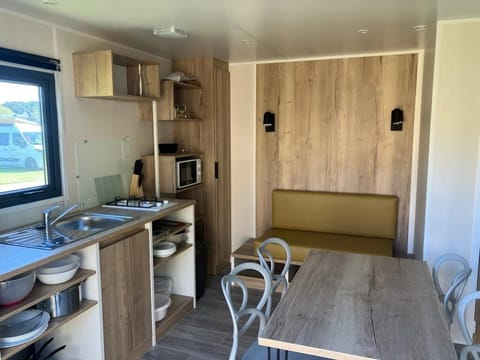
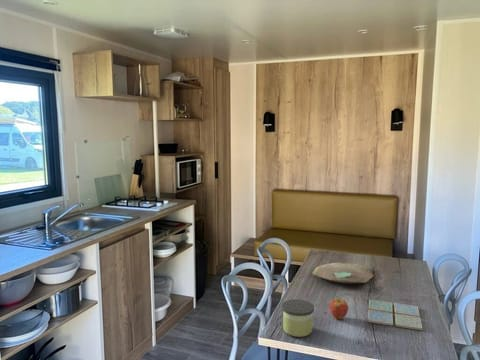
+ candle [281,298,315,338]
+ fruit [329,295,349,320]
+ decorative bowl [312,262,374,284]
+ drink coaster [367,298,423,331]
